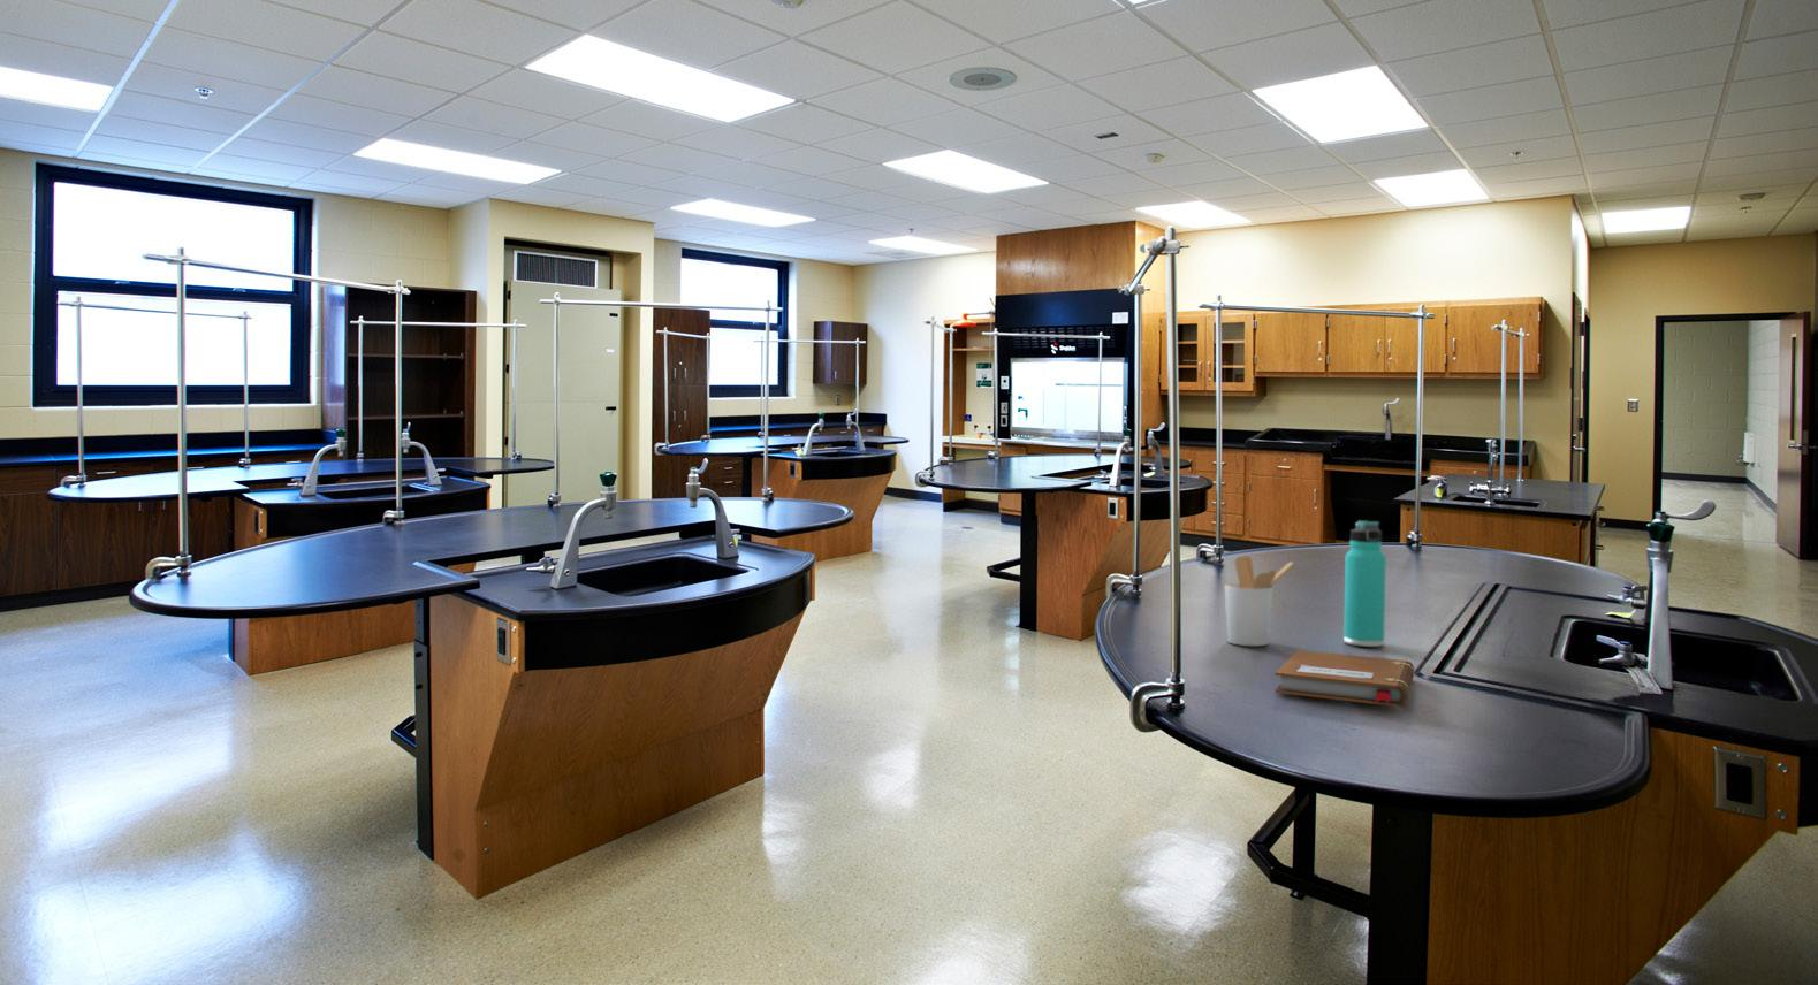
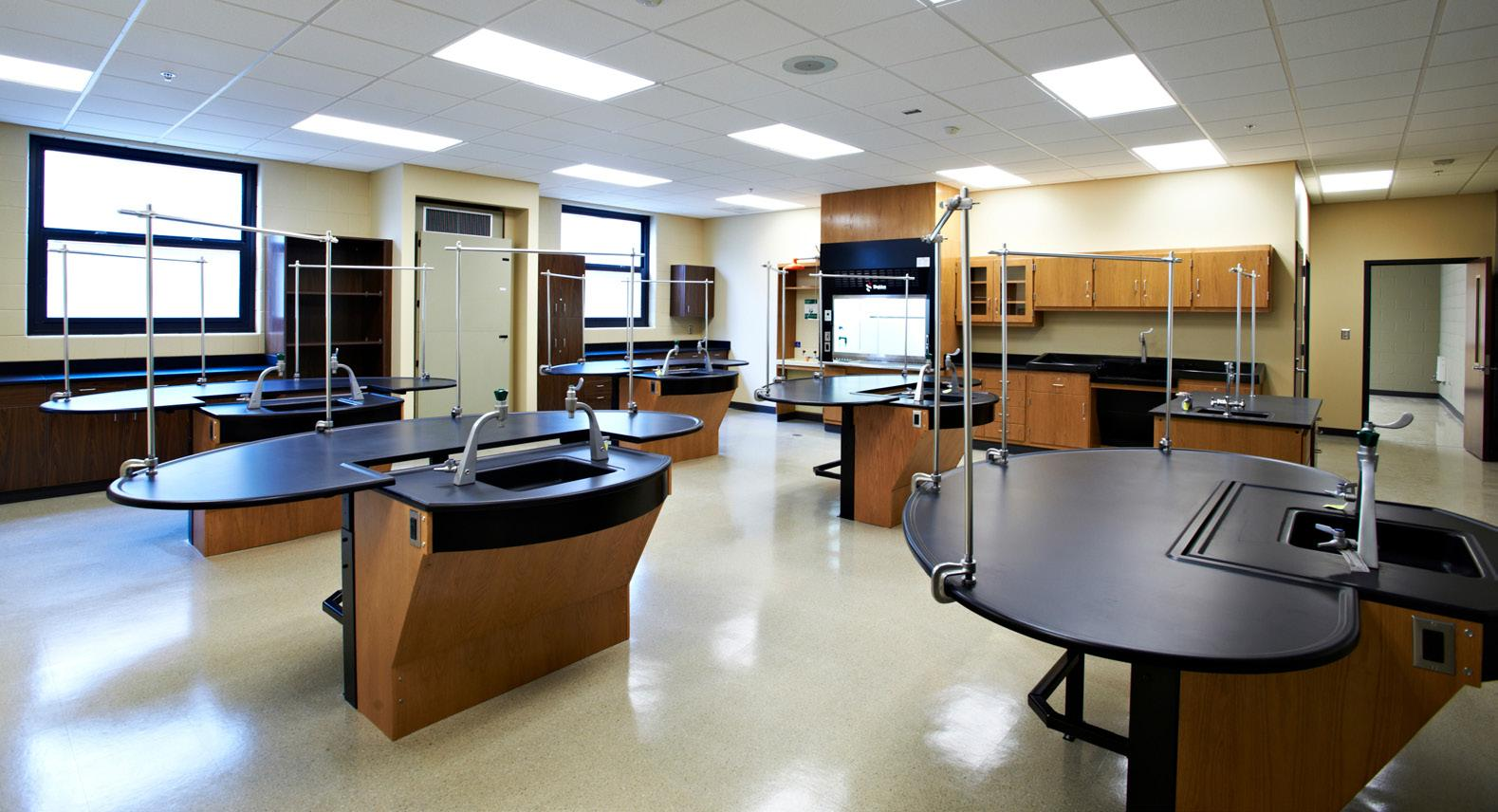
- notebook [1274,649,1415,707]
- thermos bottle [1342,519,1387,648]
- utensil holder [1223,554,1296,647]
